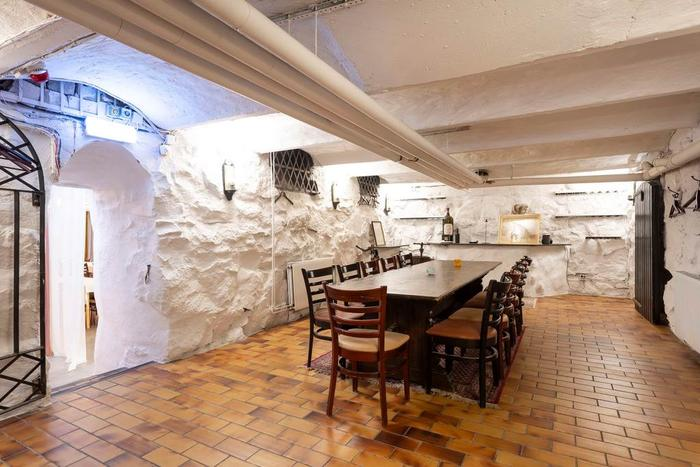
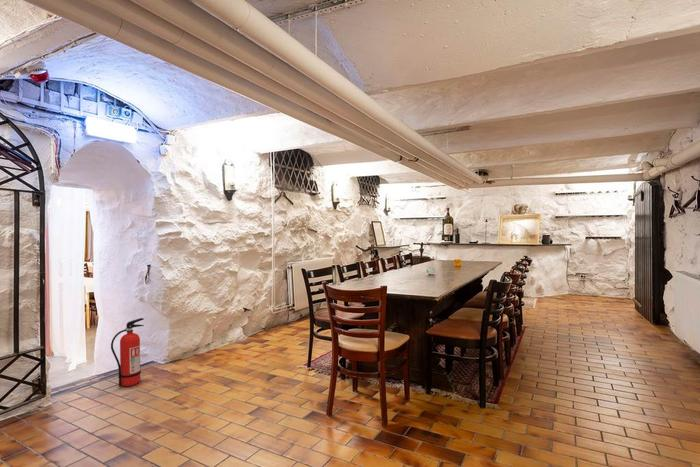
+ fire extinguisher [110,317,145,387]
